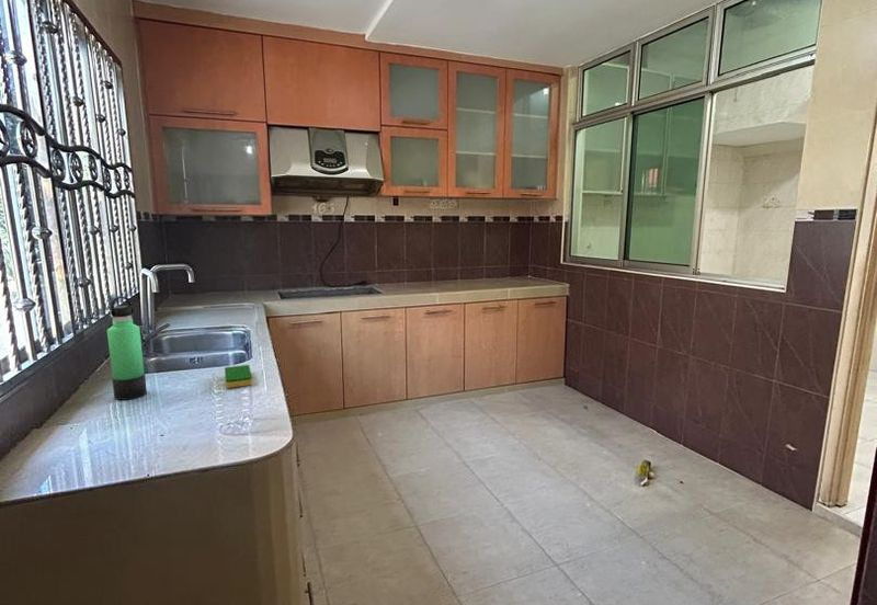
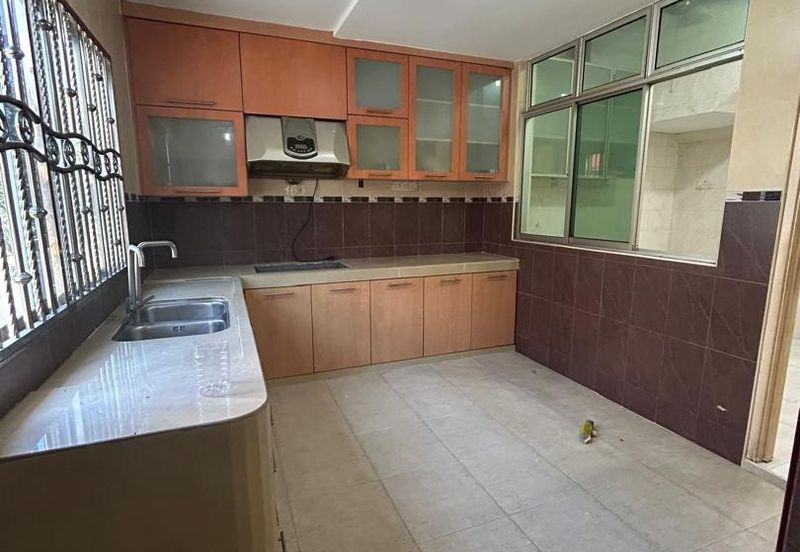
- dish sponge [224,364,253,389]
- thermos bottle [106,295,148,401]
